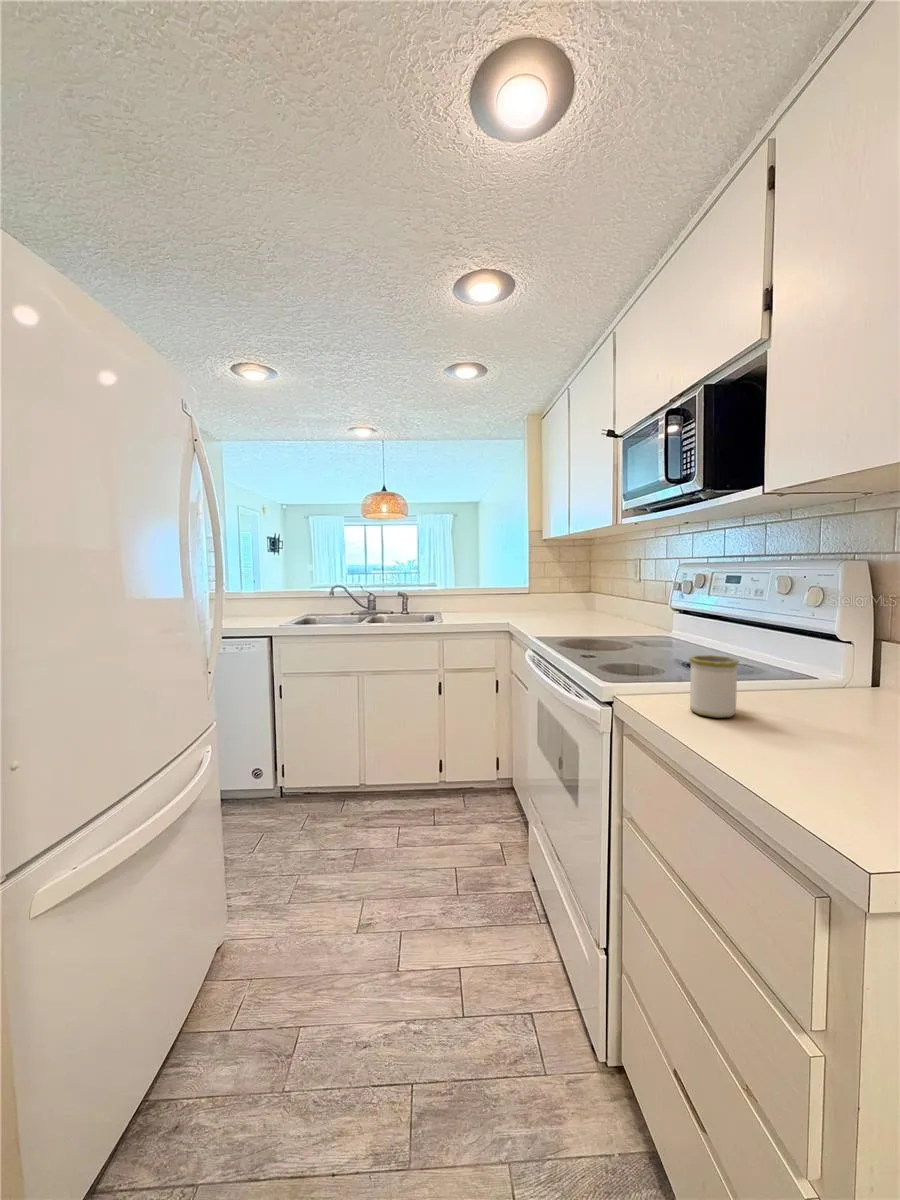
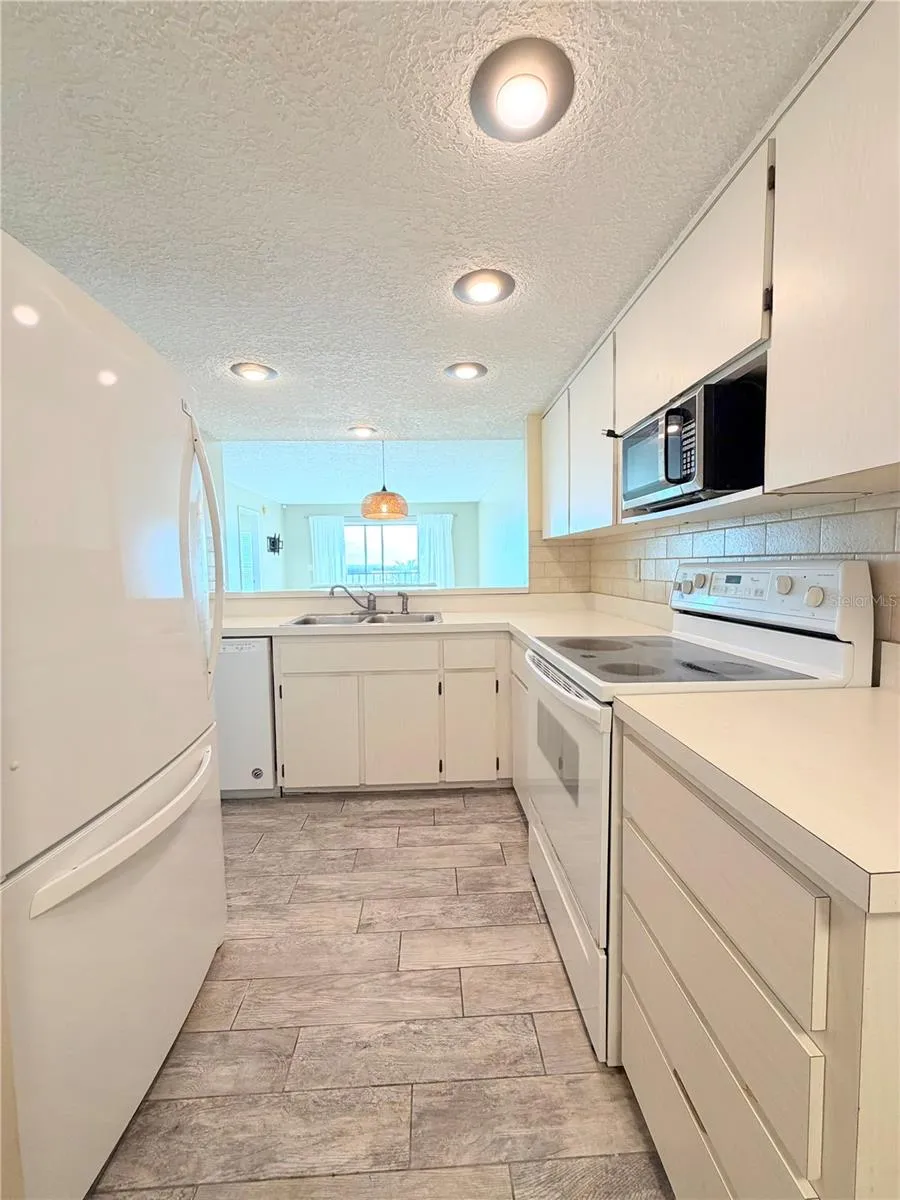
- mug [688,654,740,719]
